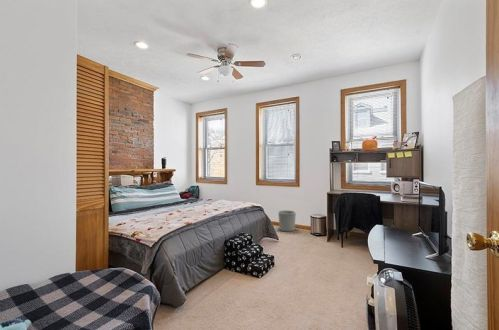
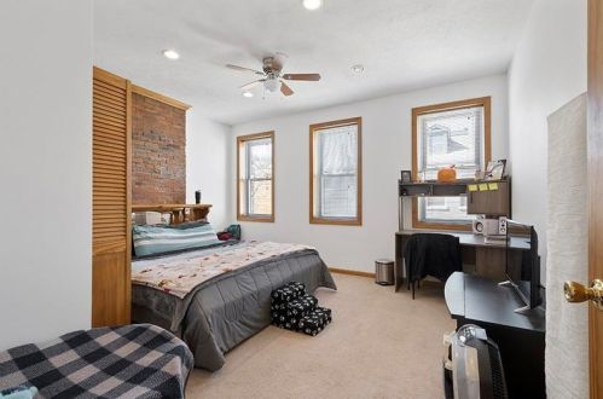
- waste bin [277,209,297,233]
